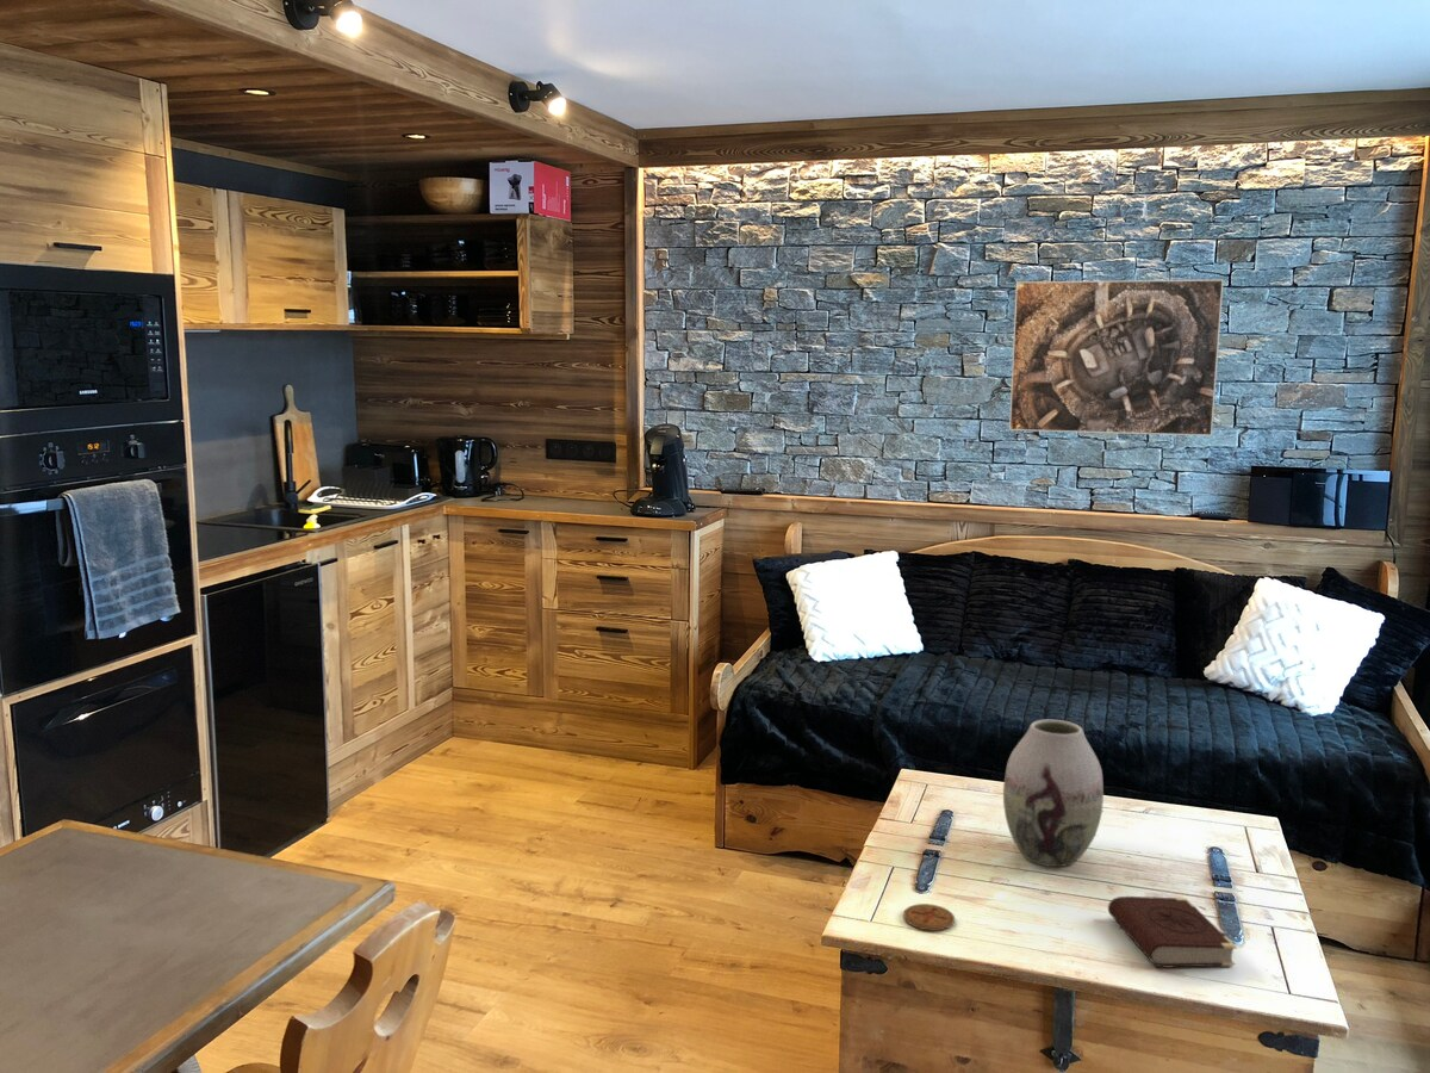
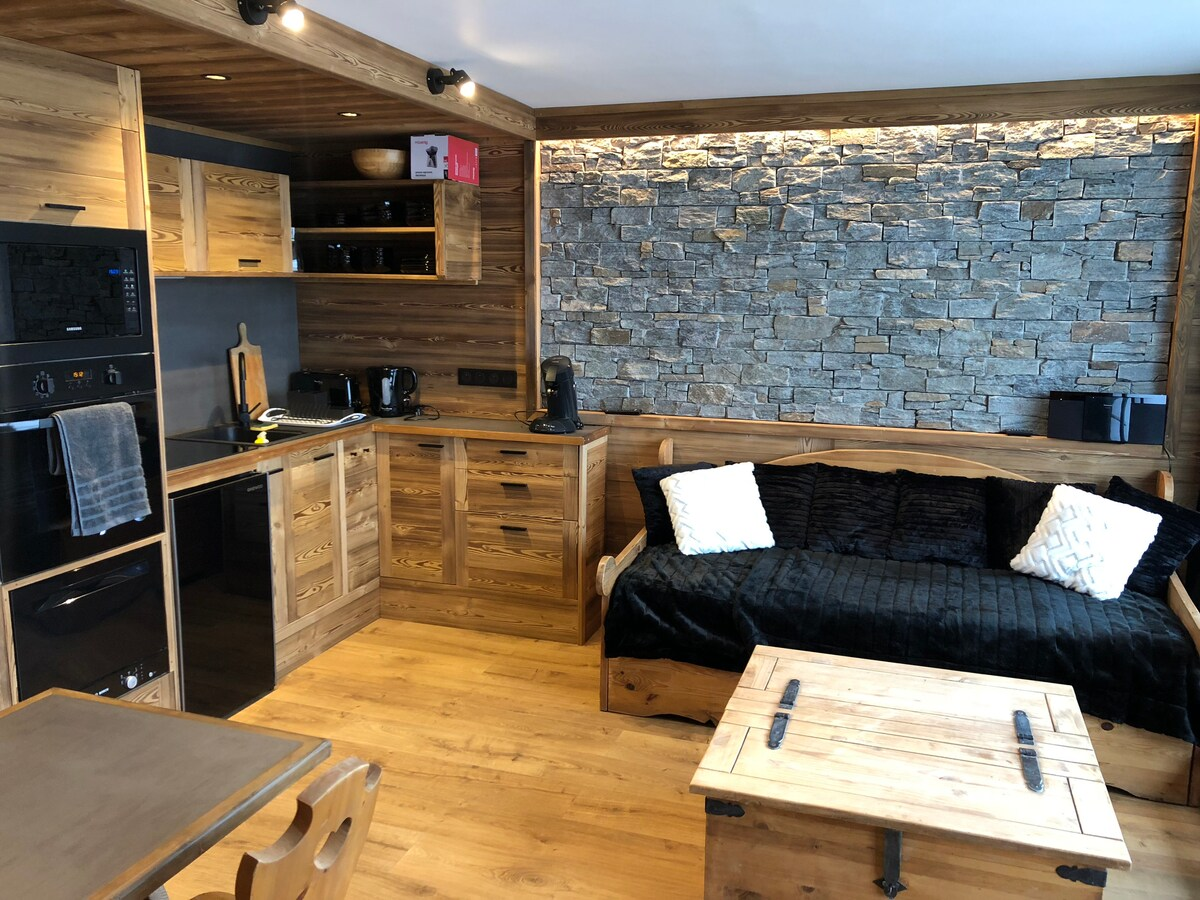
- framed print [1008,278,1225,438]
- book [1107,895,1238,969]
- coaster [902,903,956,931]
- vase [1002,719,1105,868]
